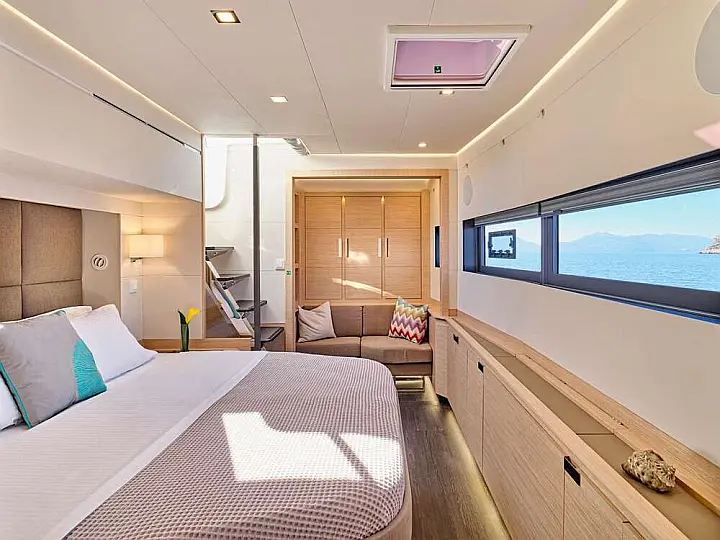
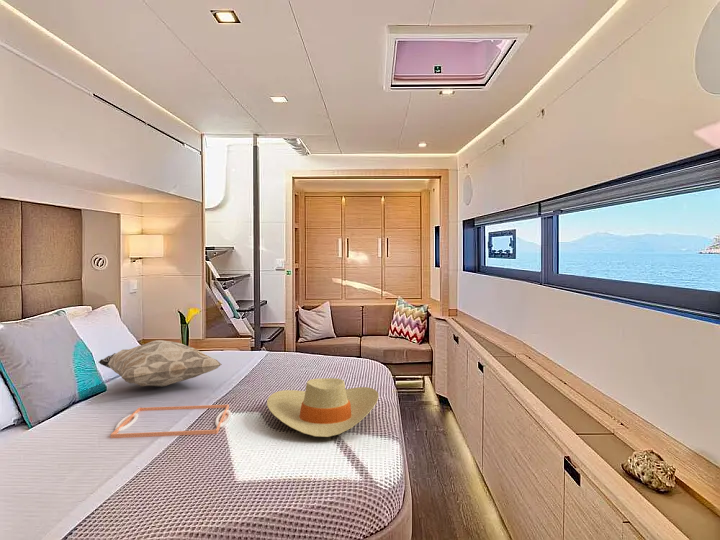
+ straw hat [266,377,380,438]
+ decorative pillow [98,339,223,388]
+ serving tray [110,404,232,439]
